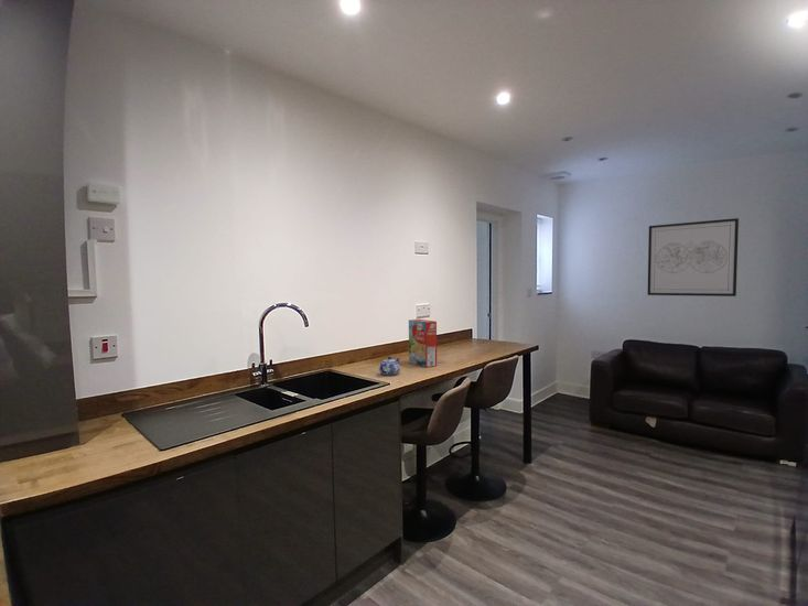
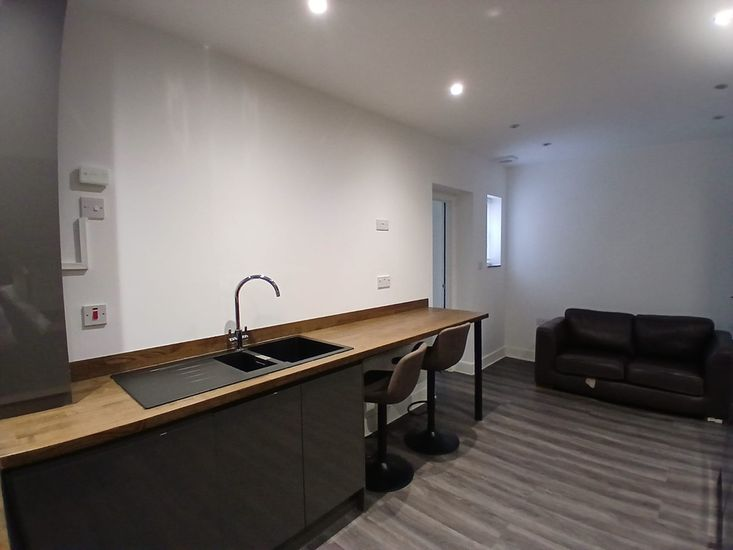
- teapot [378,356,401,376]
- cereal box [408,318,438,368]
- wall art [646,217,740,297]
